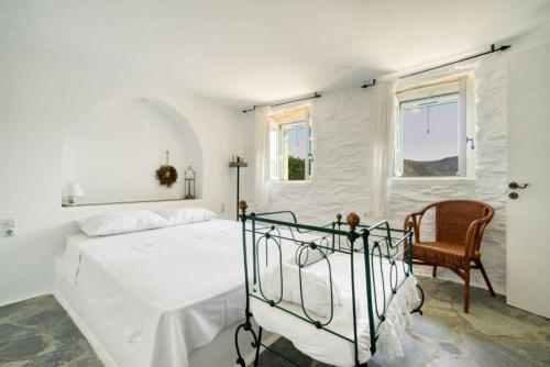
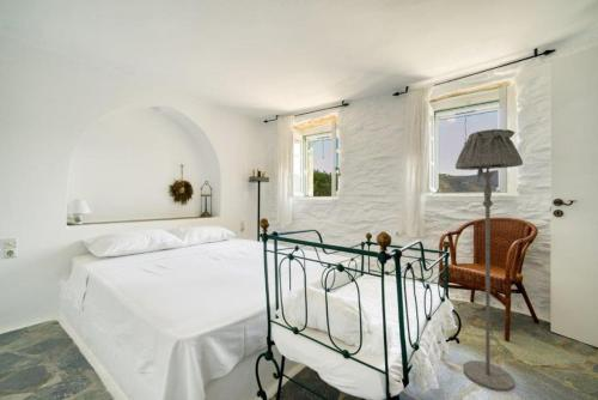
+ floor lamp [454,128,524,393]
